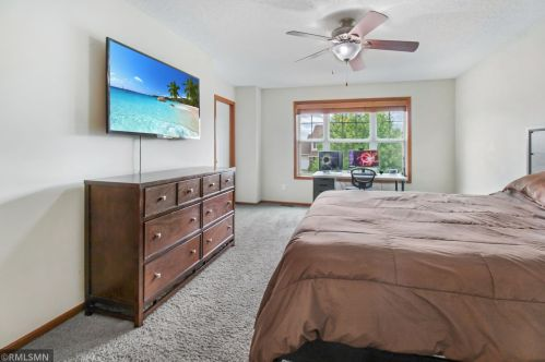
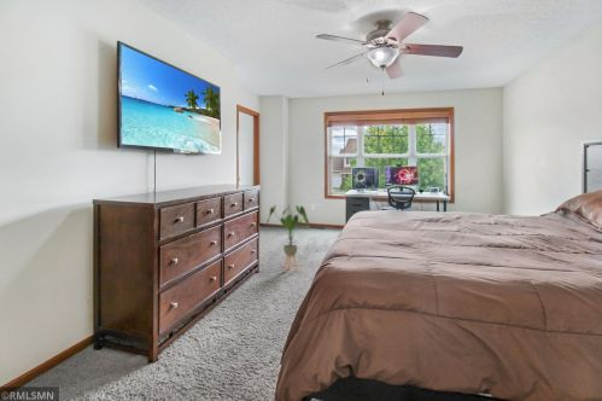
+ house plant [265,204,310,273]
